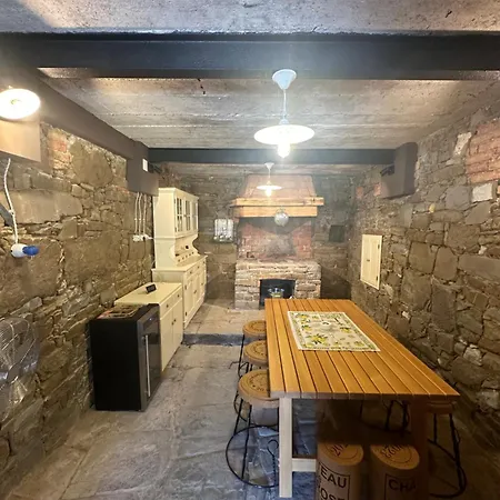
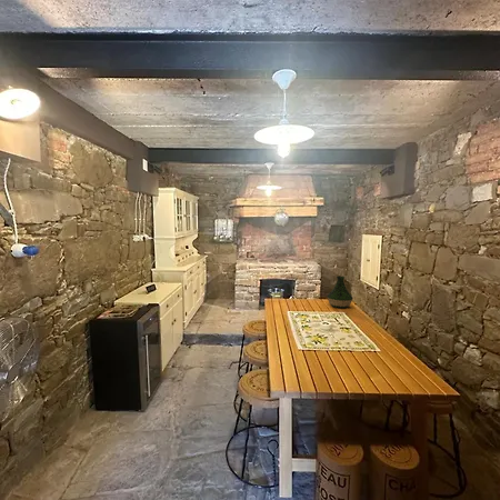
+ vase [326,276,353,310]
